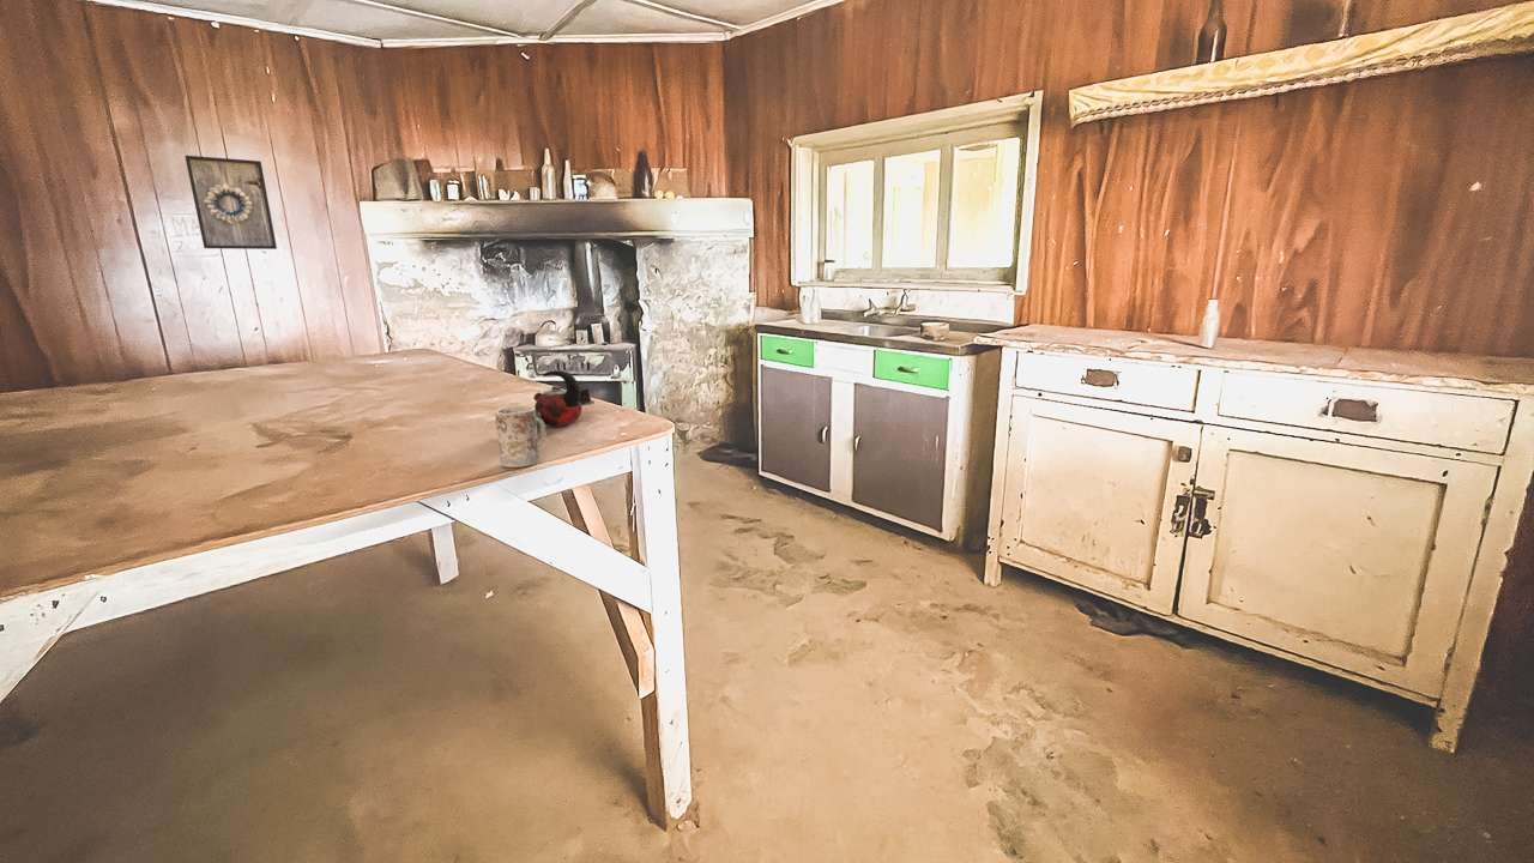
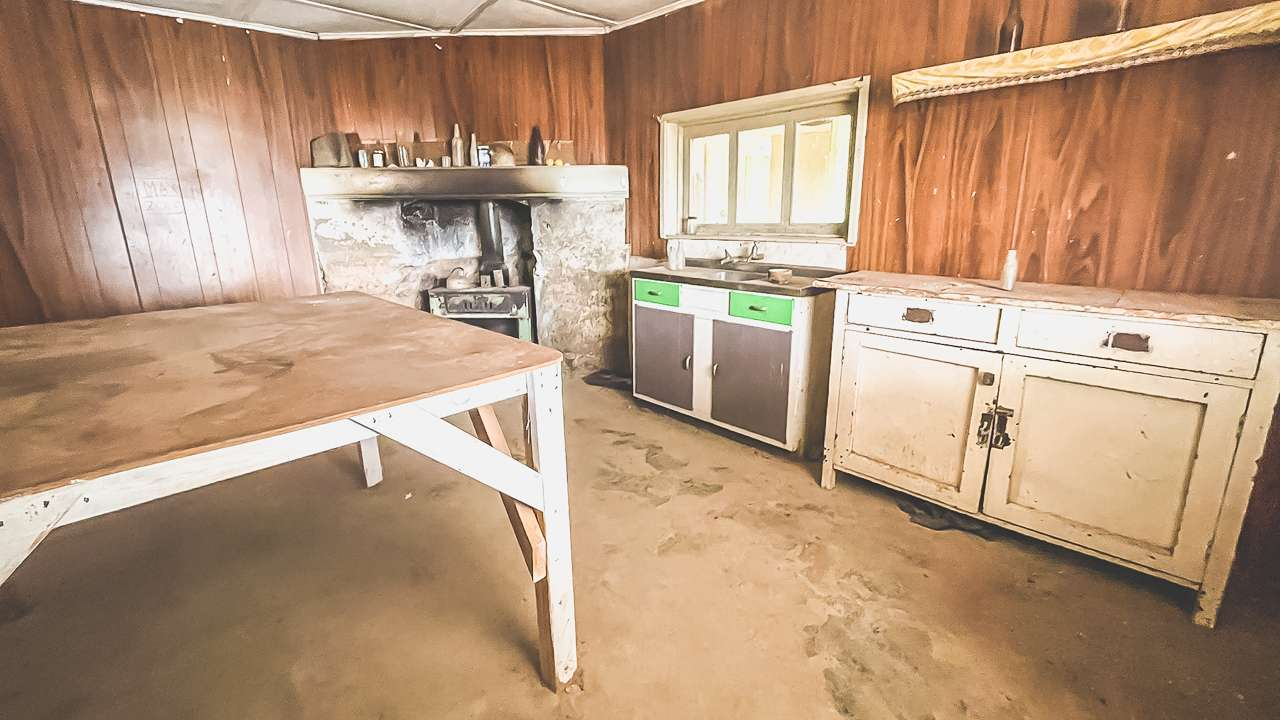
- kettle [532,369,596,434]
- mug [494,405,548,469]
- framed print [185,155,278,251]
